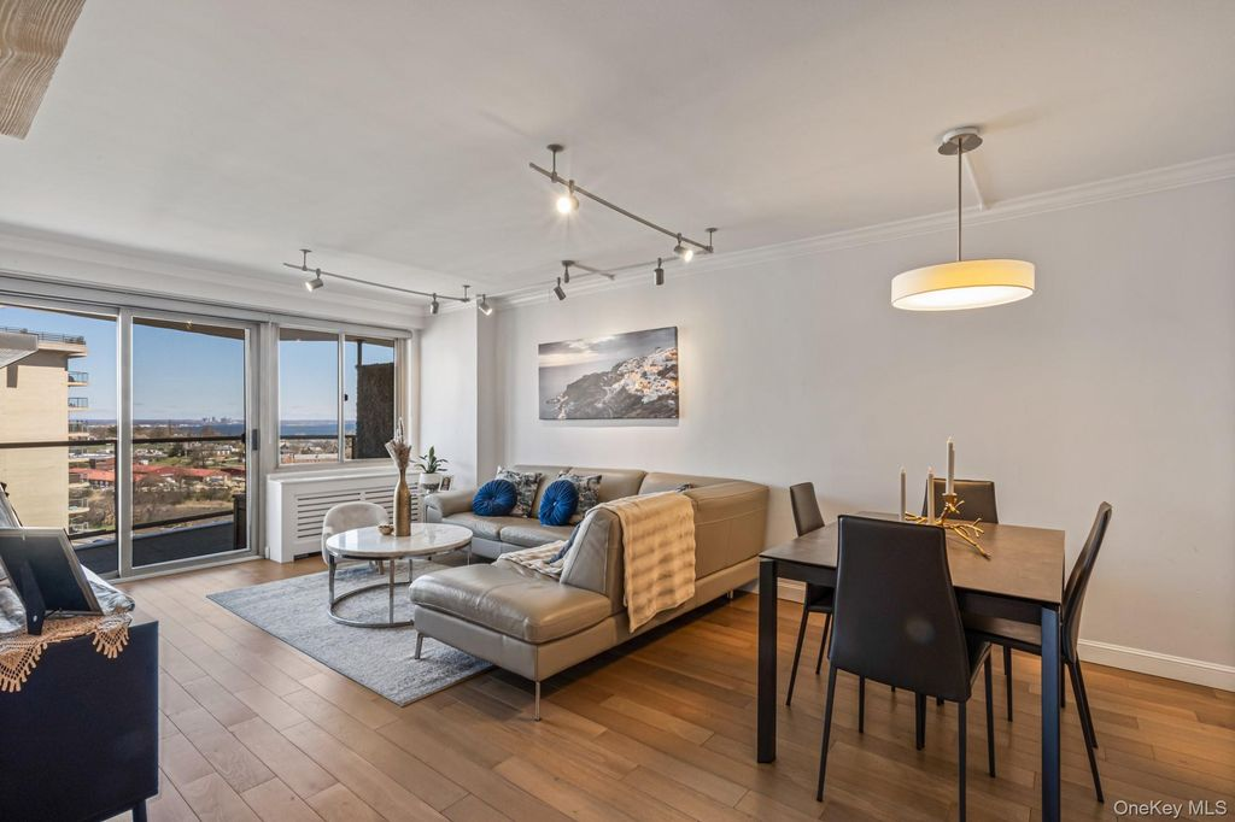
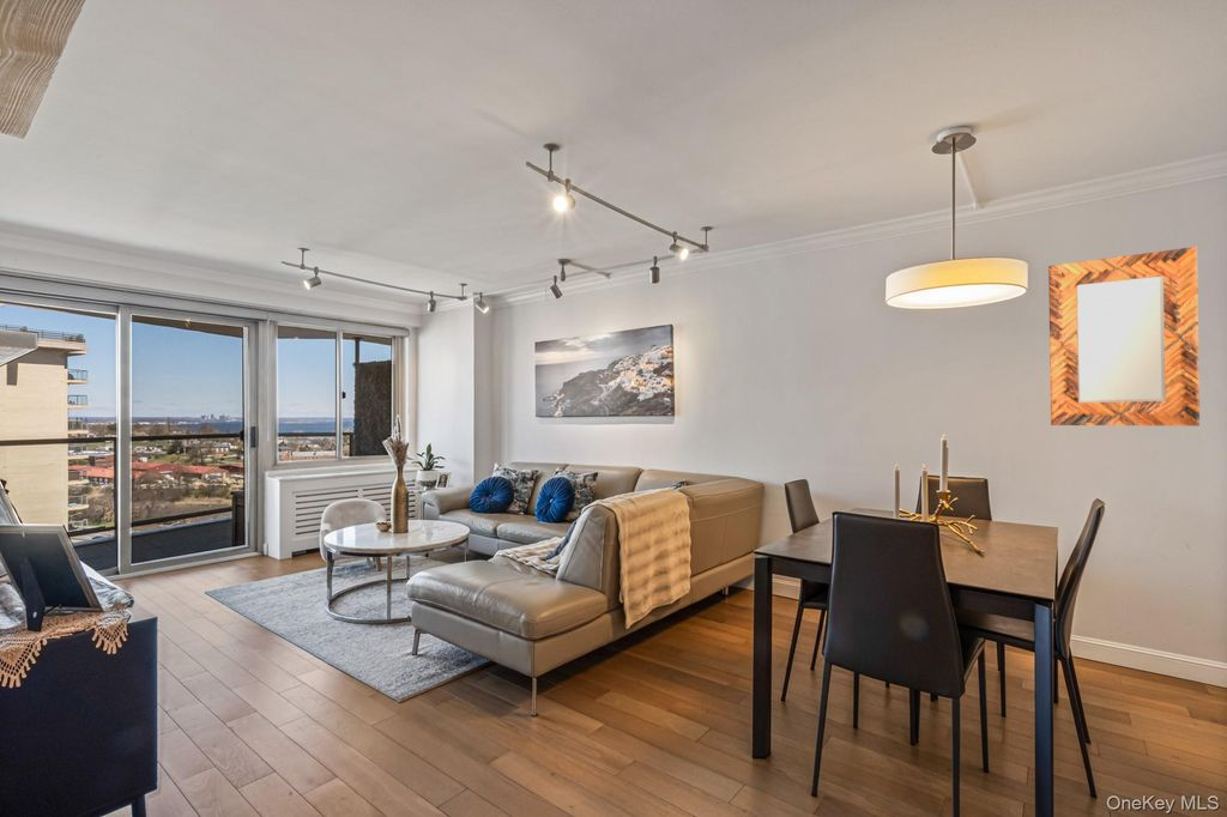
+ home mirror [1047,246,1201,428]
